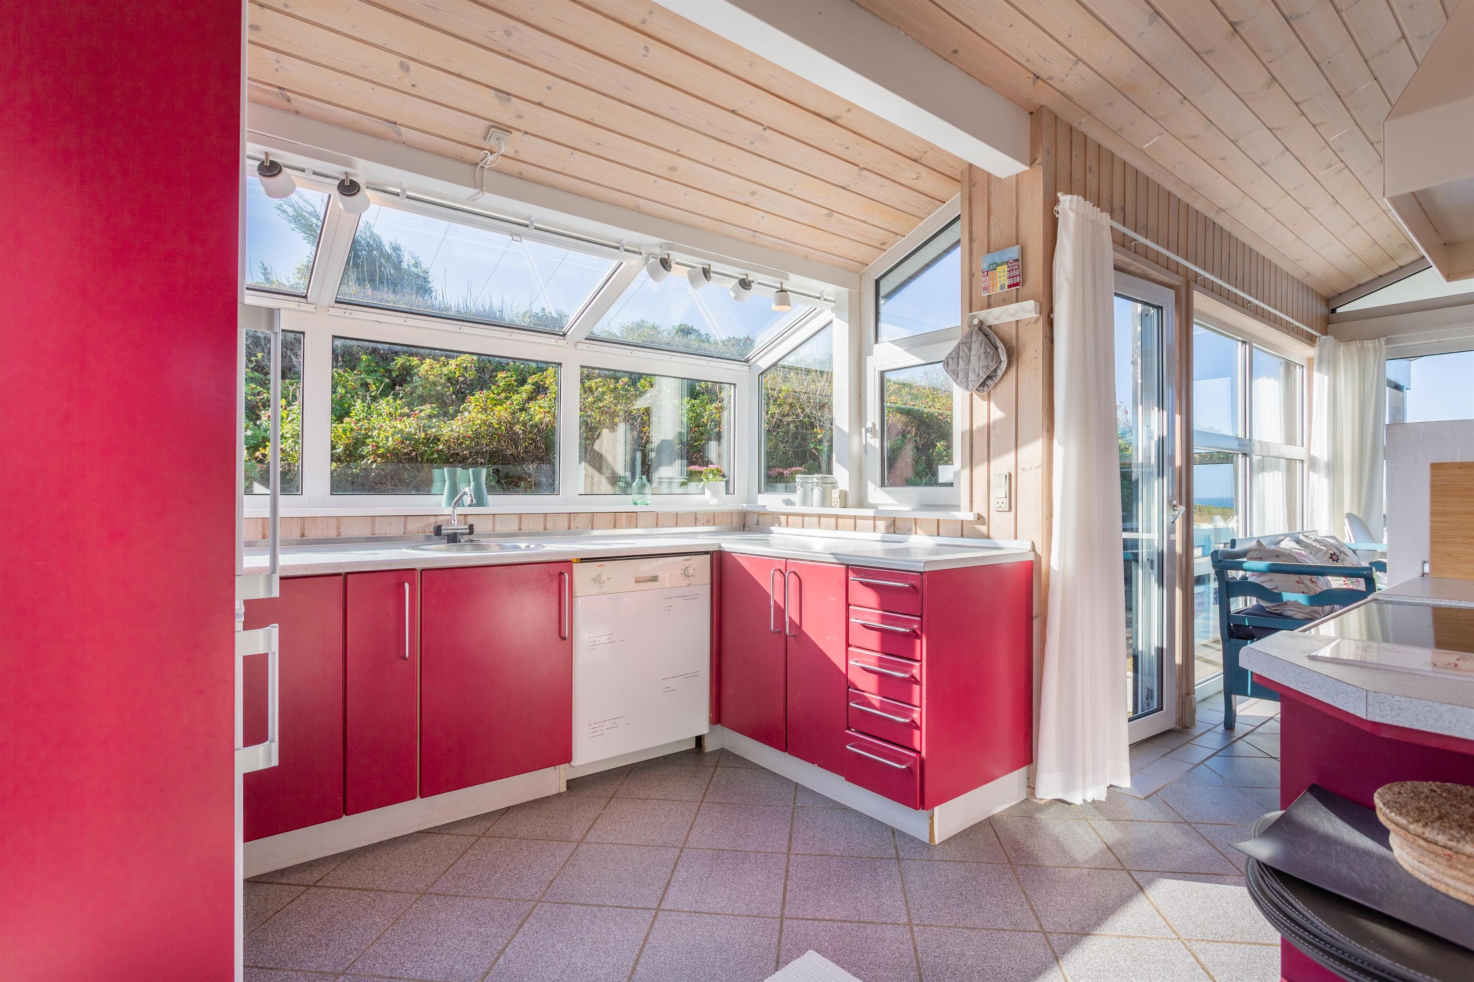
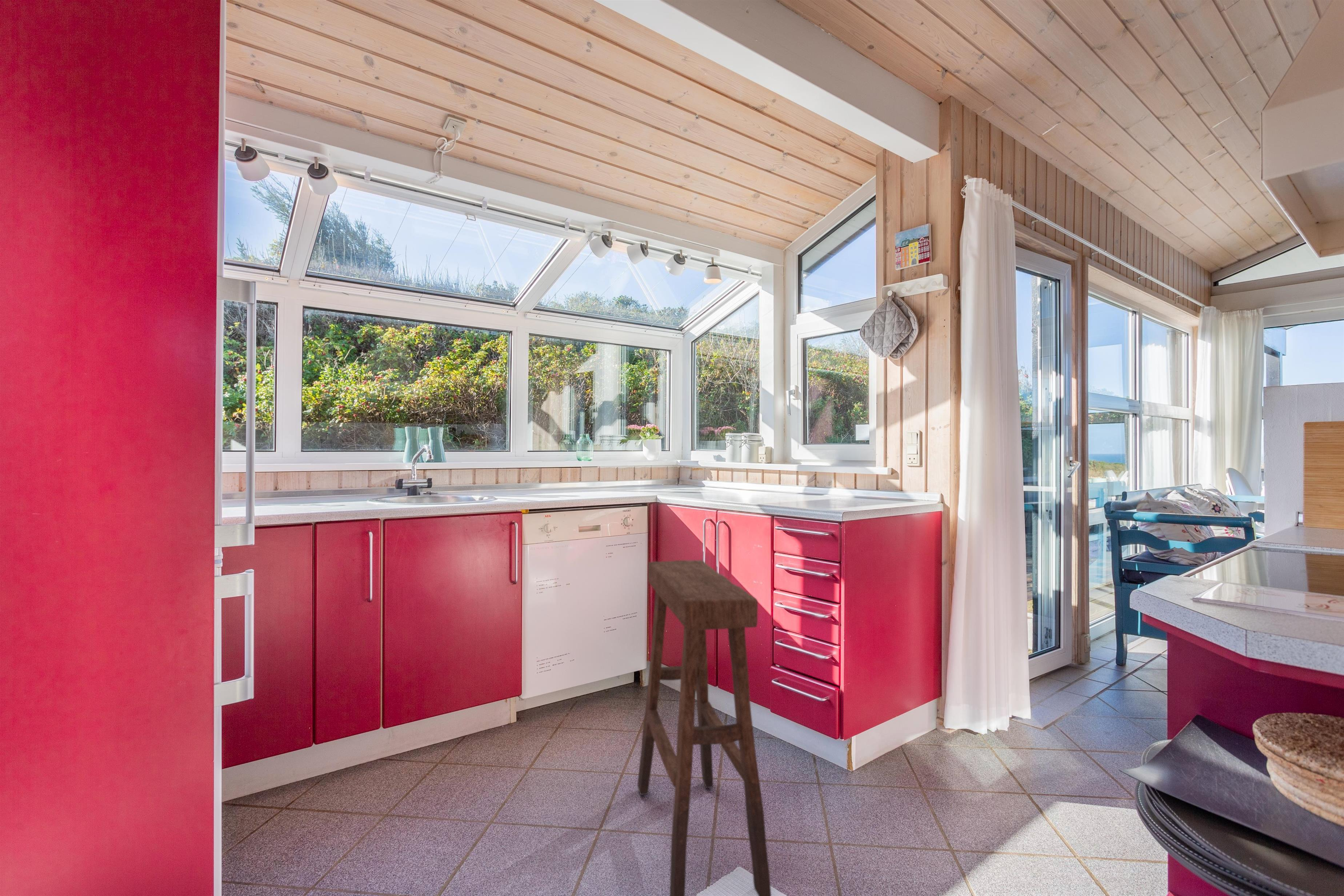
+ stool [637,560,772,896]
